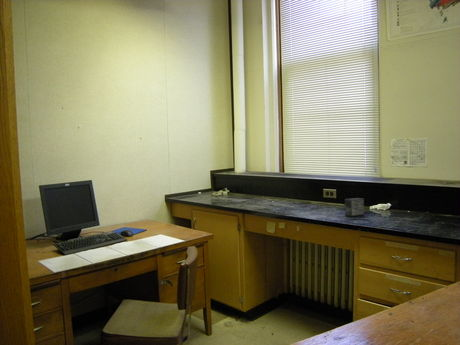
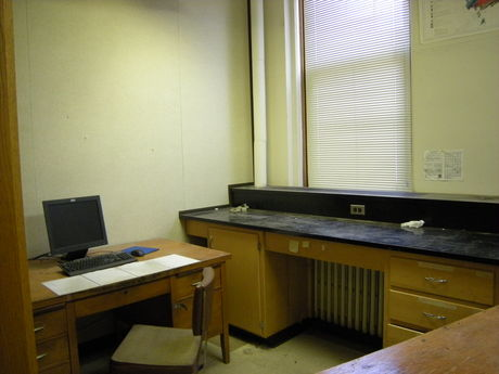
- small box [344,197,365,217]
